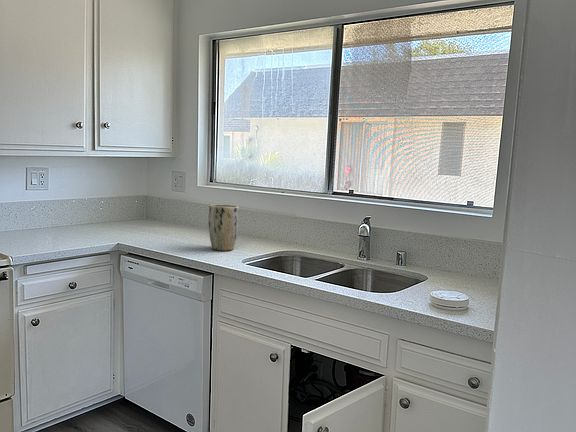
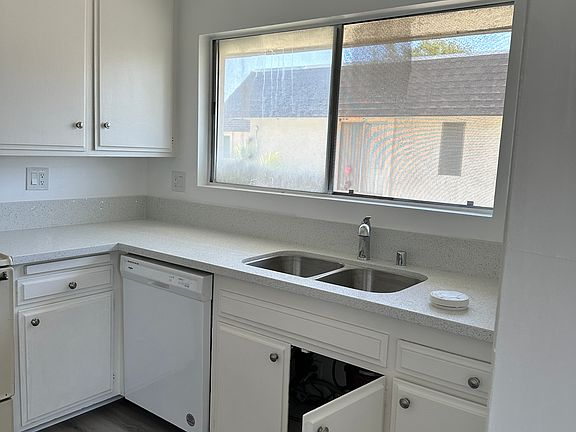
- plant pot [208,203,240,252]
